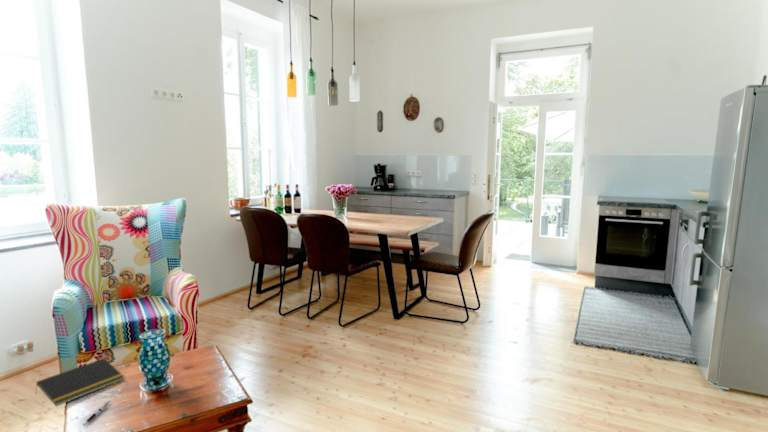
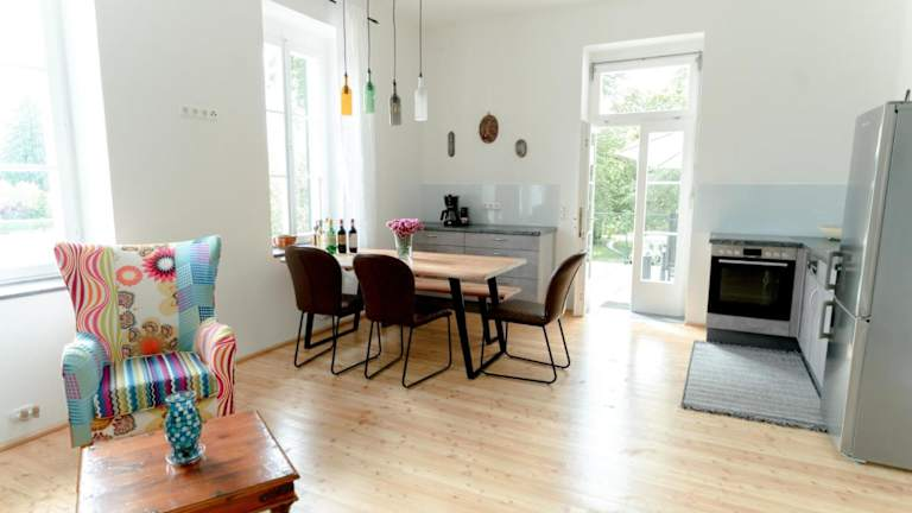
- pen [82,399,111,427]
- notepad [35,357,125,407]
